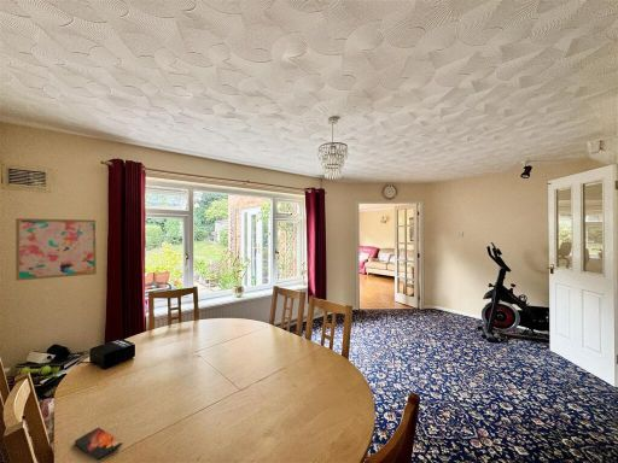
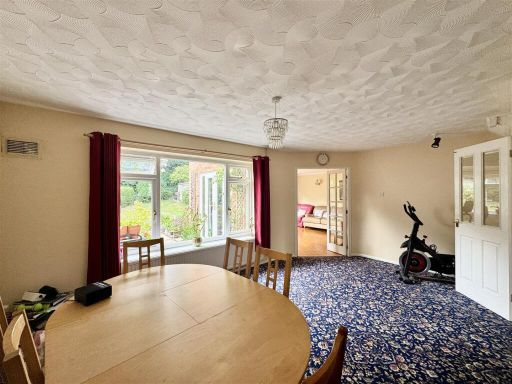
- wall art [14,217,98,282]
- smartphone [74,427,123,462]
